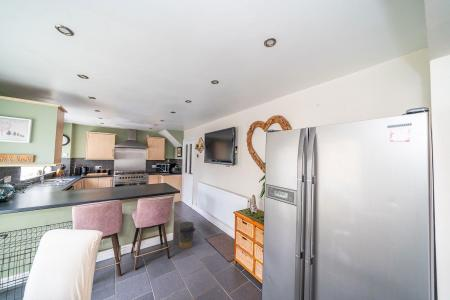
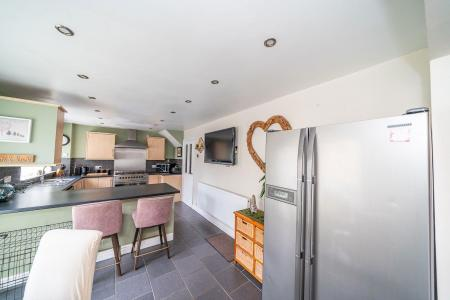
- trash can [178,221,196,249]
